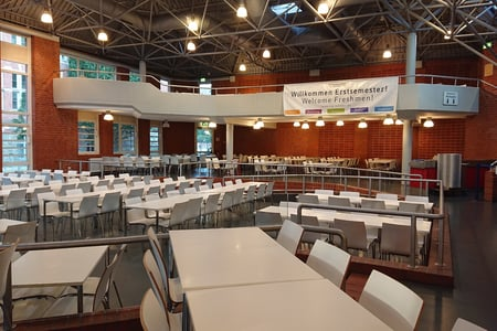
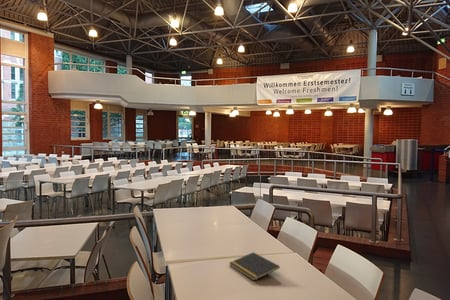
+ notepad [228,251,281,282]
